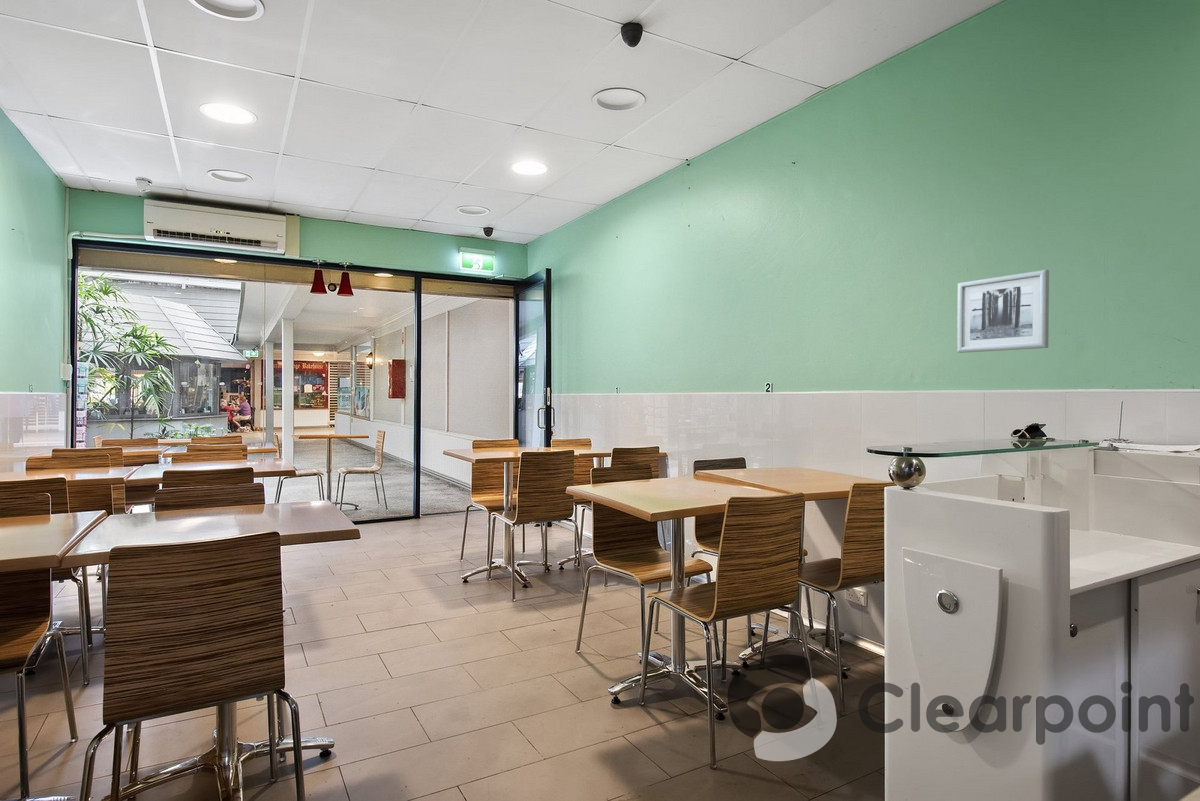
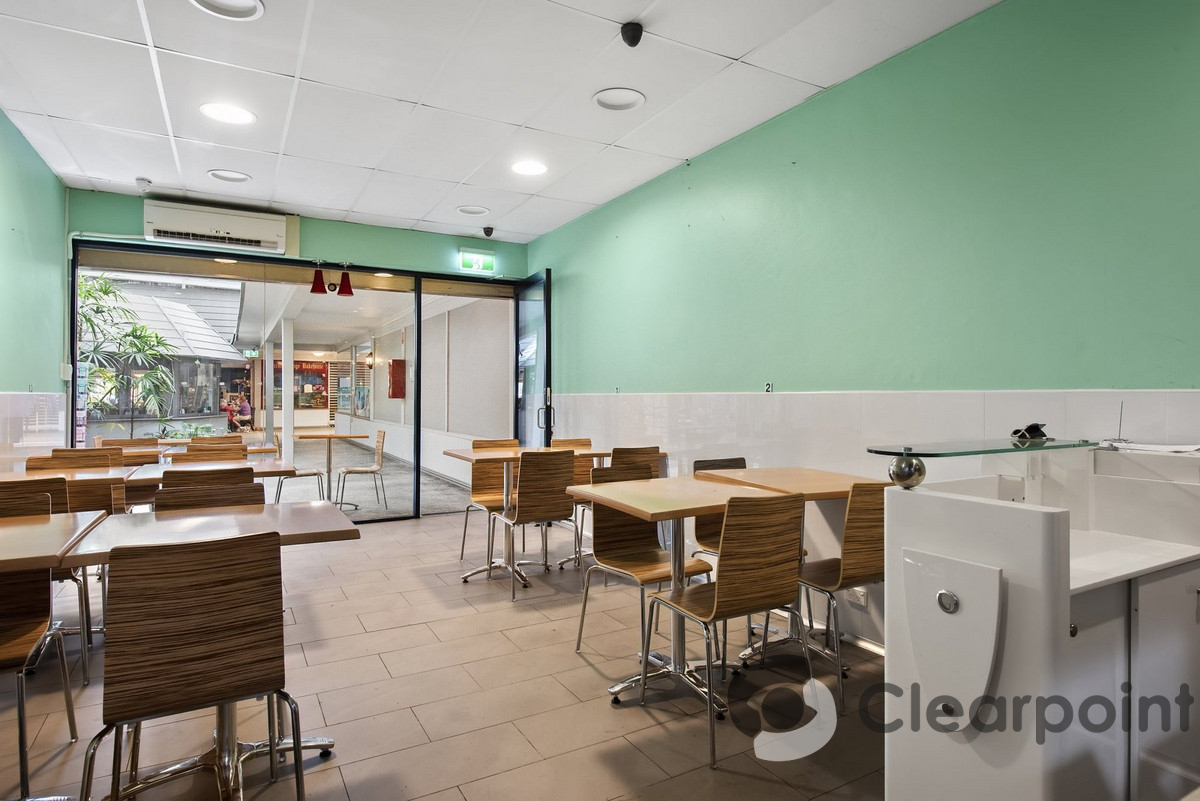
- wall art [956,269,1050,354]
